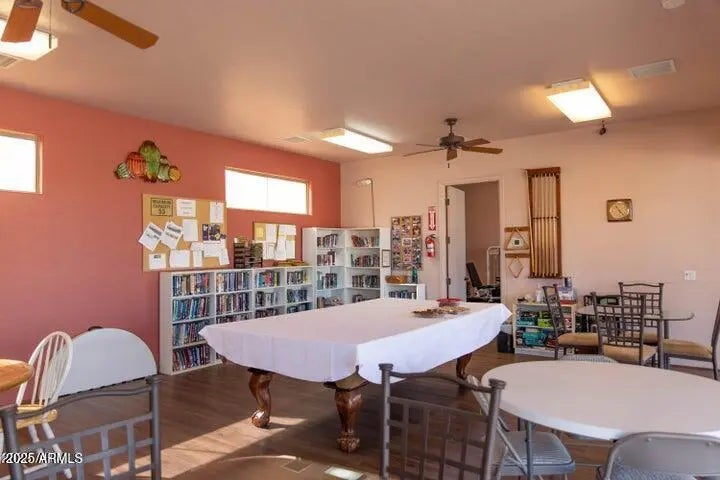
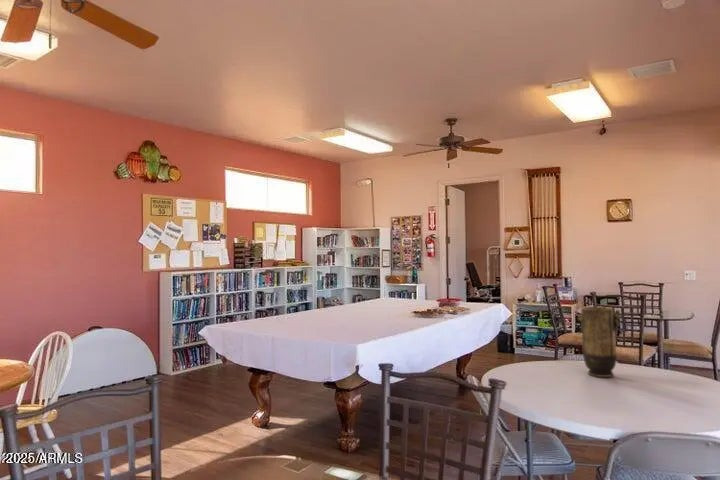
+ vase [577,306,622,378]
